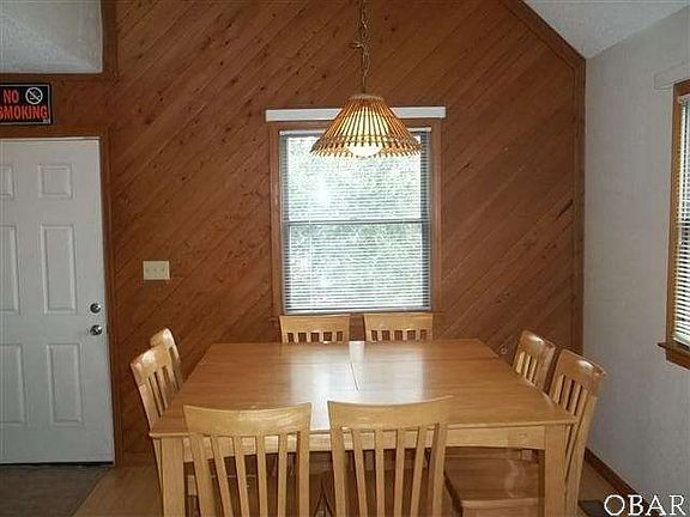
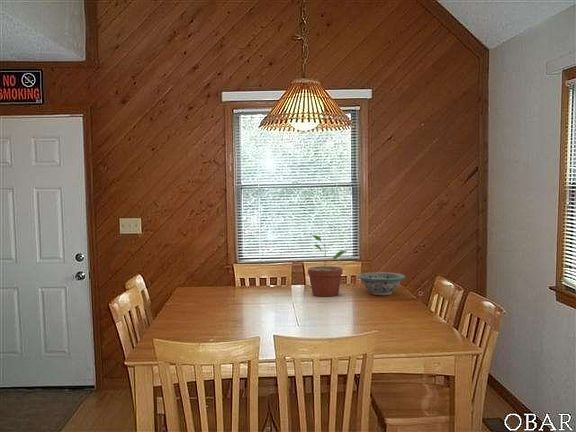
+ potted plant [307,234,348,297]
+ decorative bowl [357,271,406,296]
